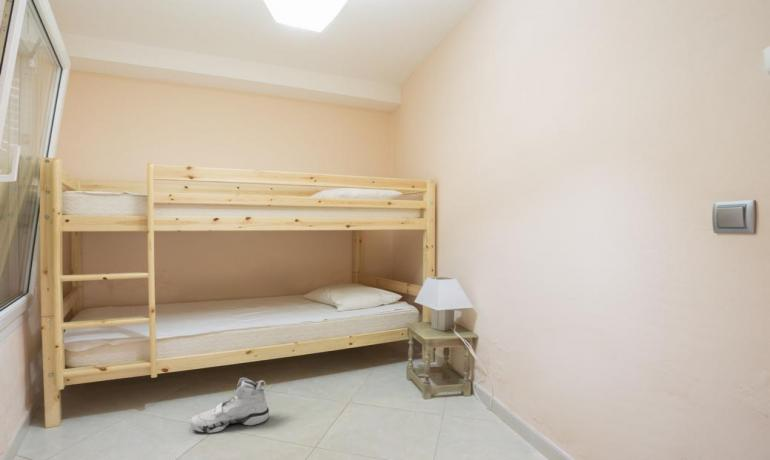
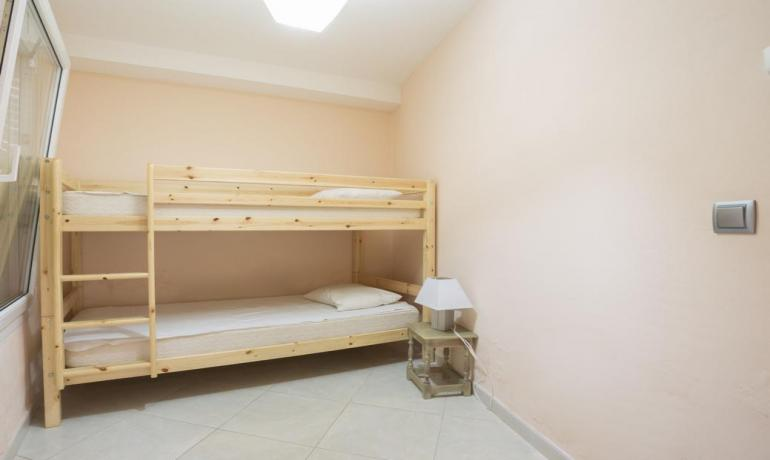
- sneaker [189,377,270,434]
